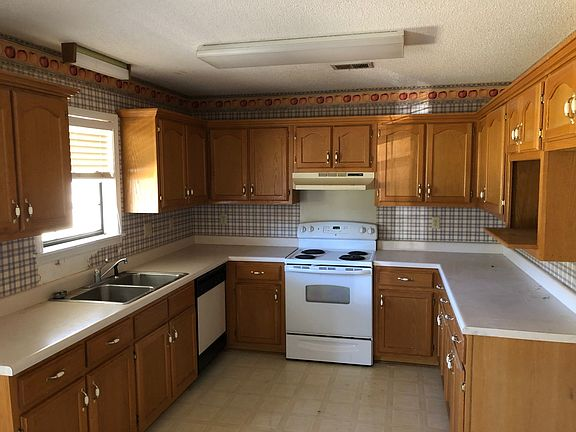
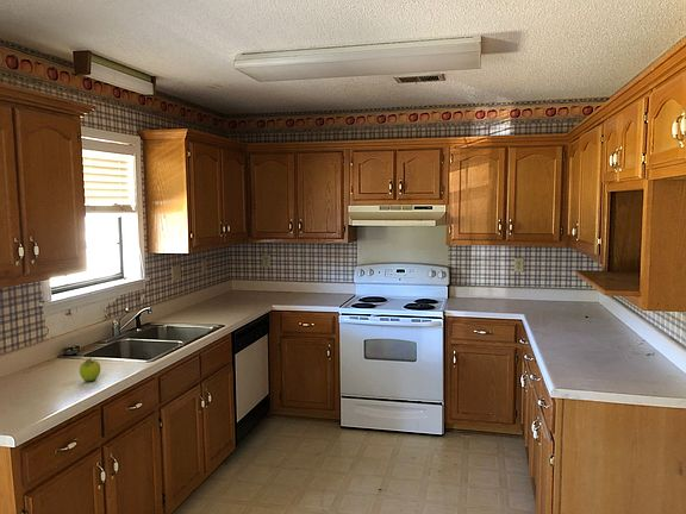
+ fruit [79,357,101,383]
